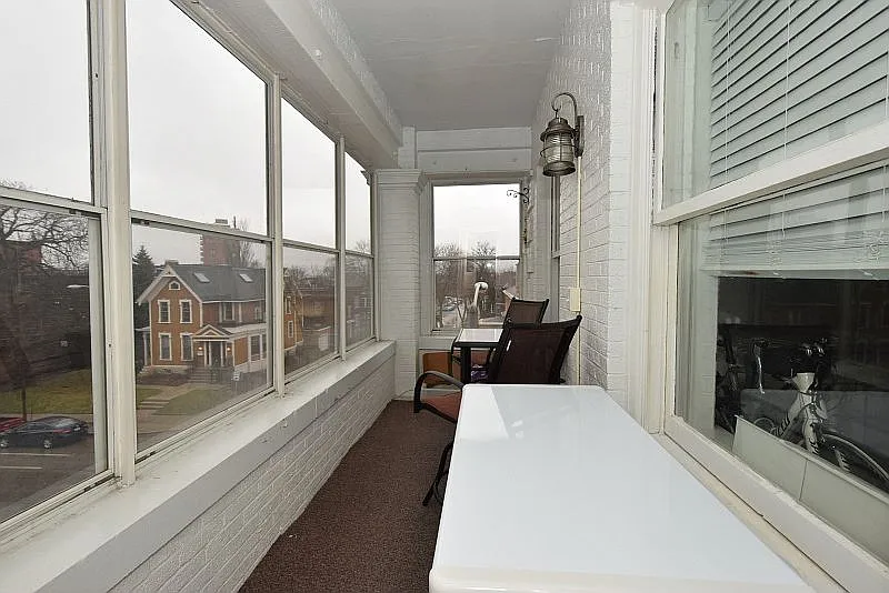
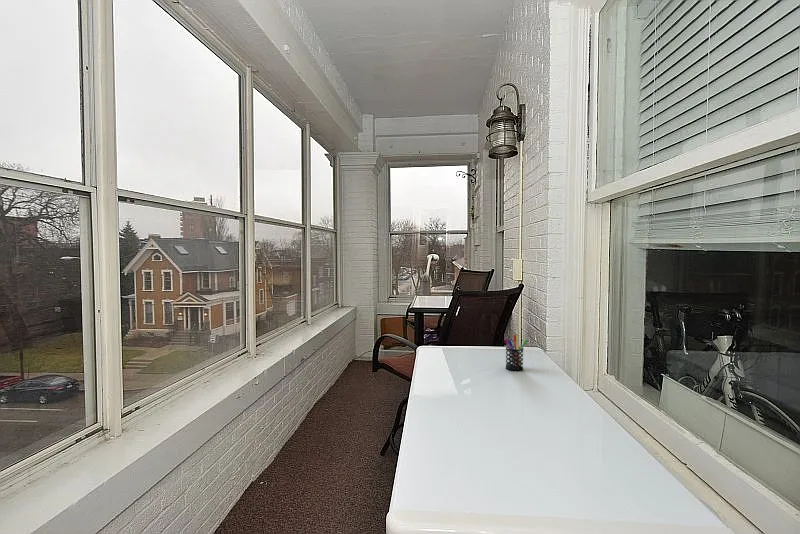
+ pen holder [503,333,529,372]
